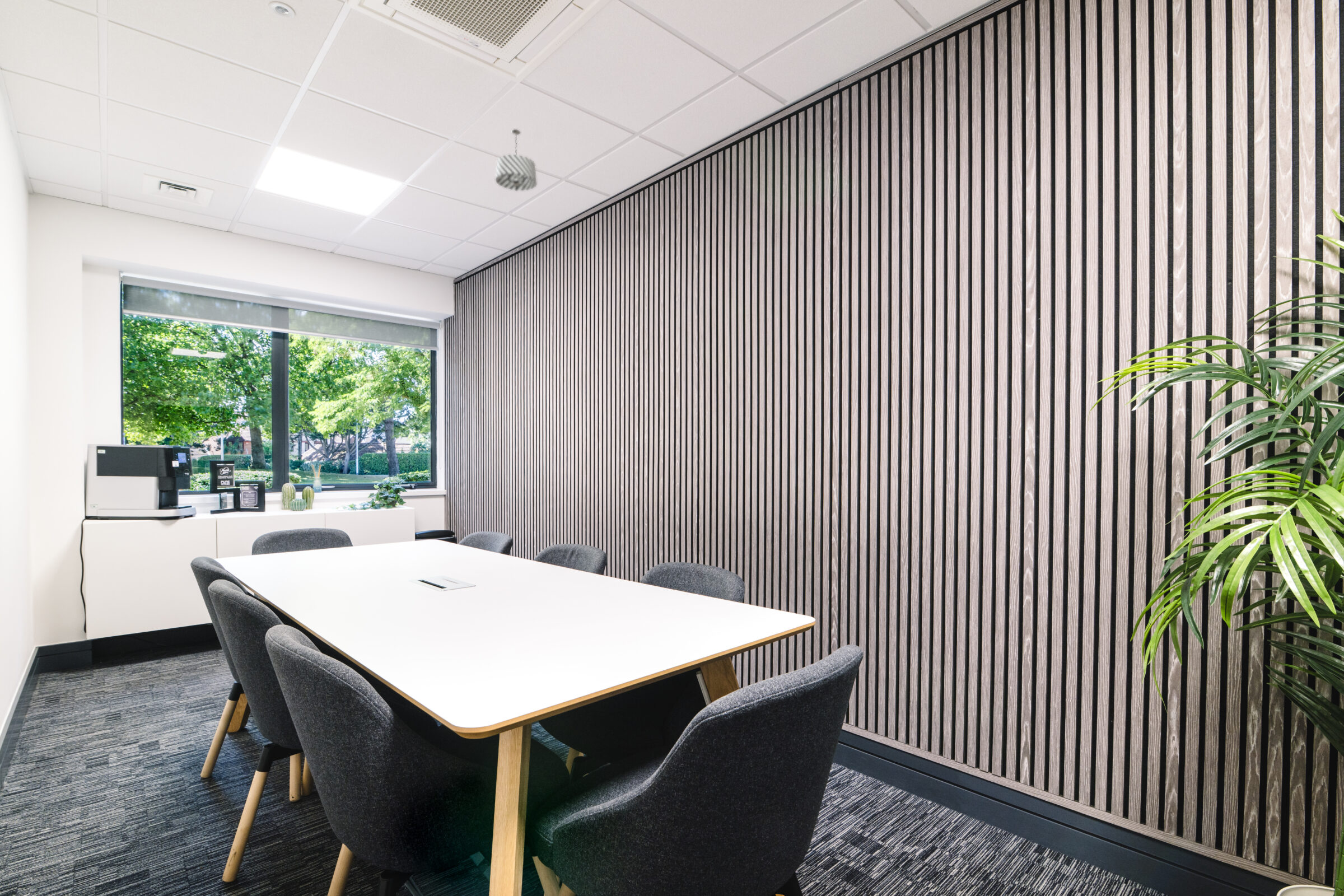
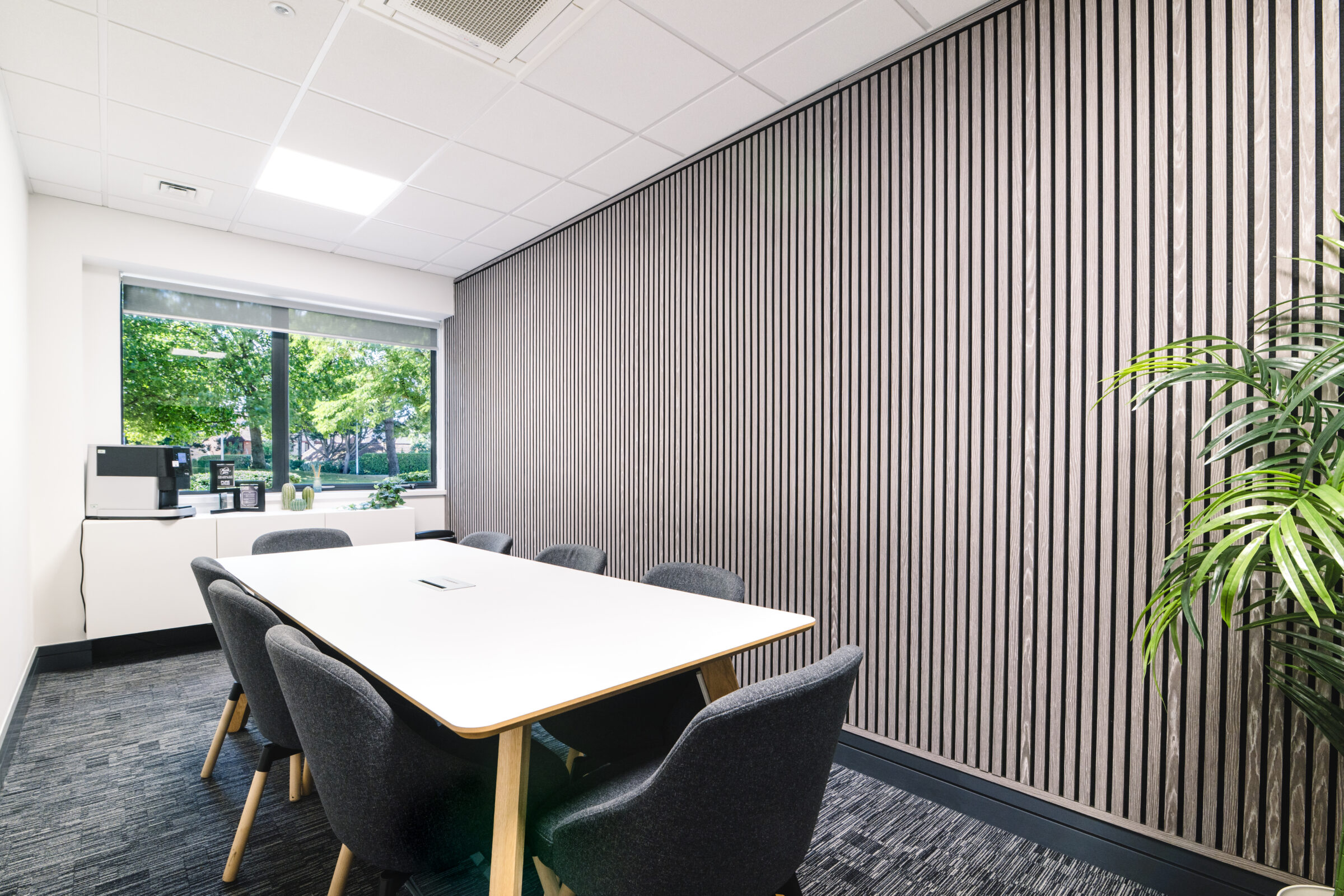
- pendant light [495,129,538,192]
